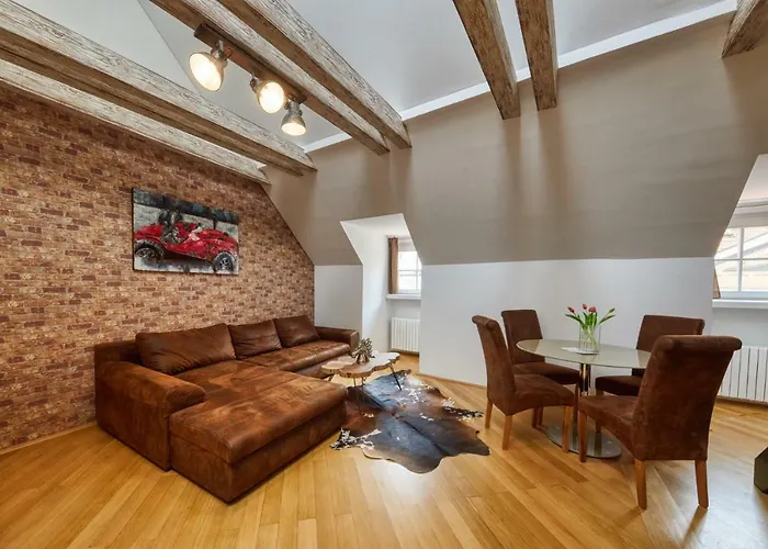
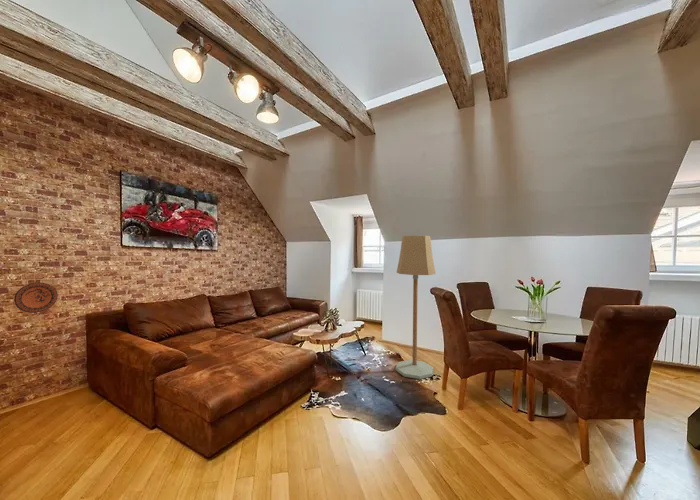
+ decorative plate [13,282,59,314]
+ floor lamp [395,235,437,380]
